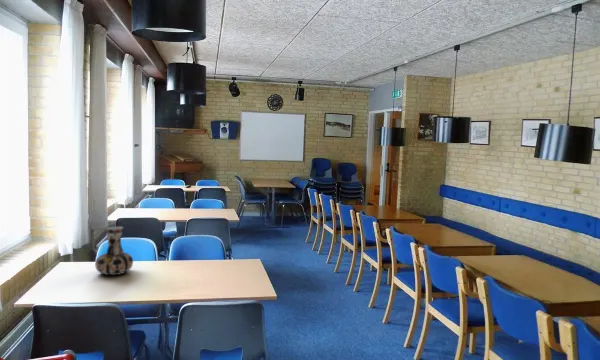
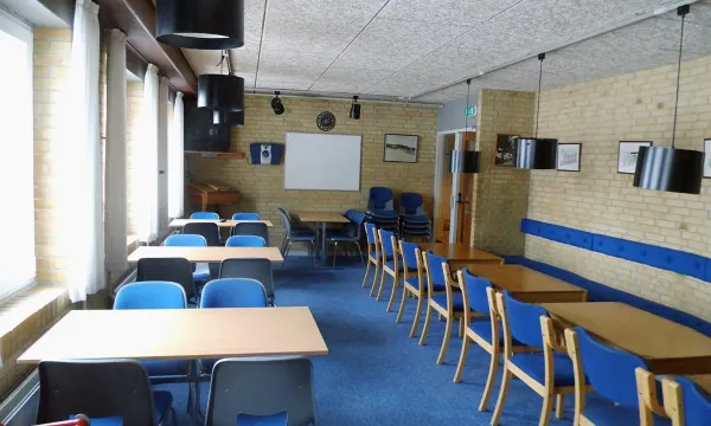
- vase [94,225,134,276]
